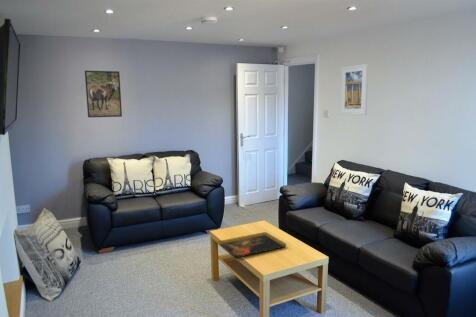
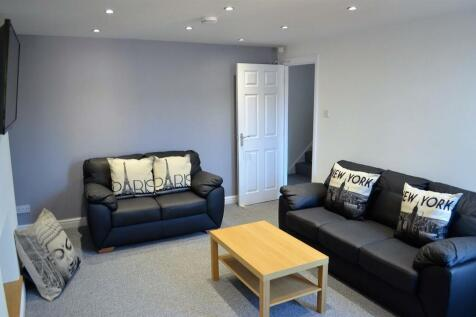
- decorative tray [216,231,288,259]
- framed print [339,63,369,116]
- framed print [84,70,123,118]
